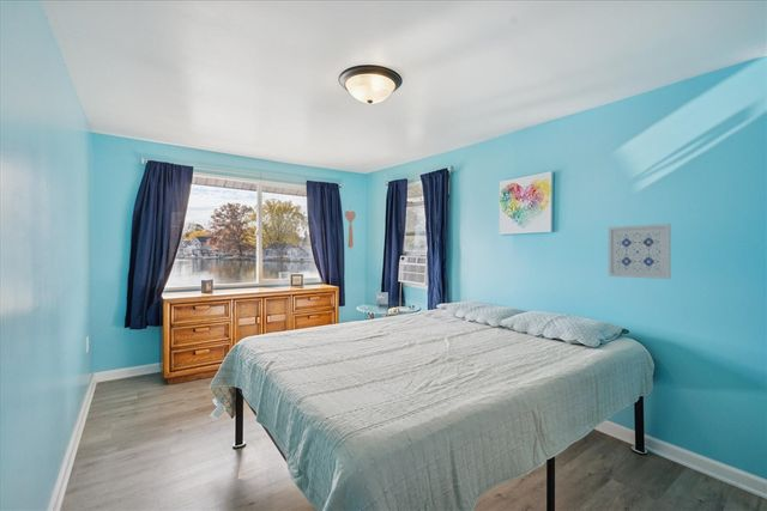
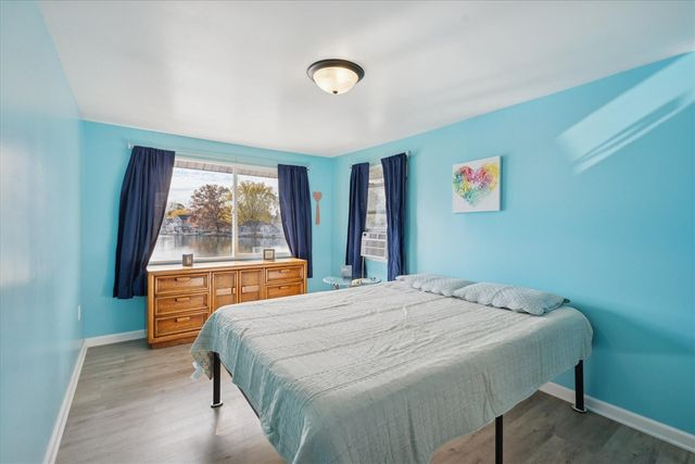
- wall art [608,223,672,280]
